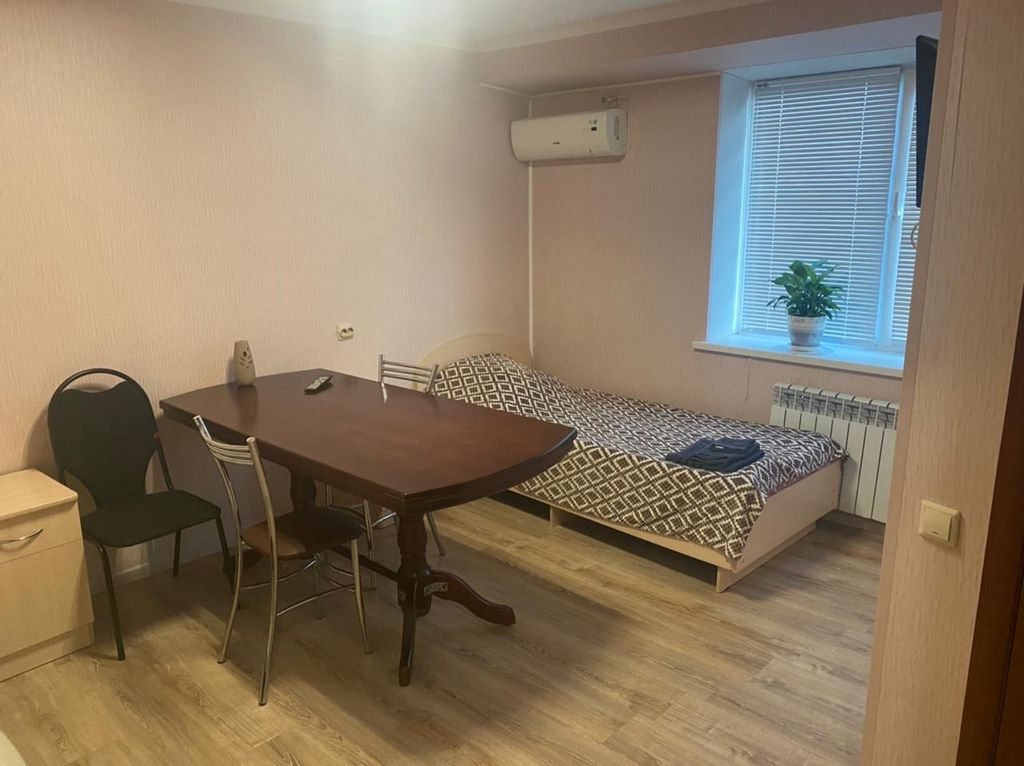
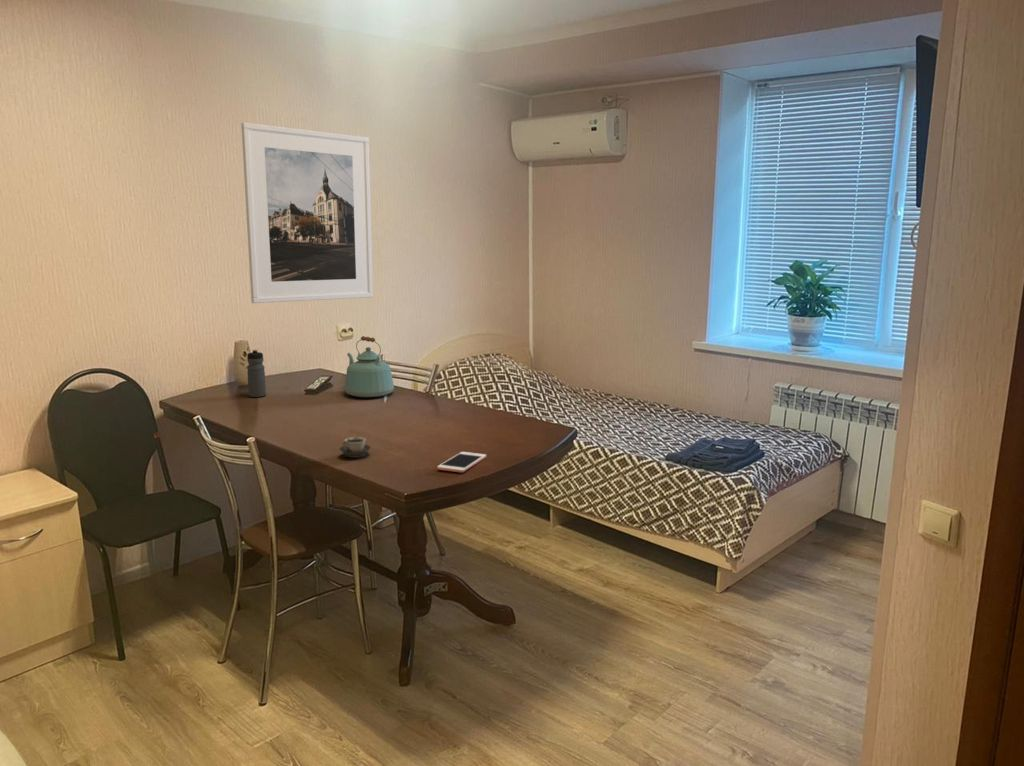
+ kettle [344,335,395,398]
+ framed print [240,122,374,304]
+ cell phone [436,451,487,473]
+ cup [339,436,372,459]
+ water bottle [246,349,267,398]
